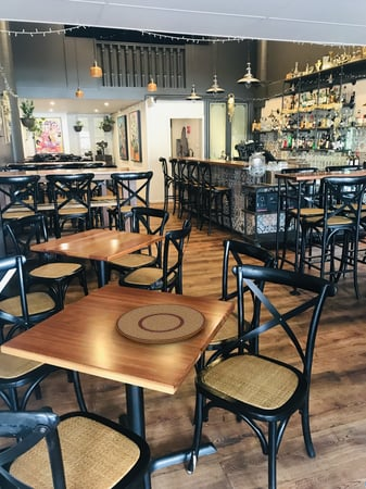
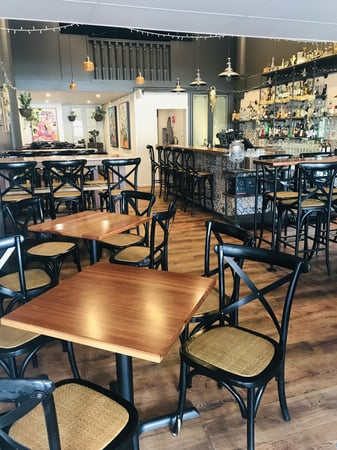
- plate [114,303,207,344]
